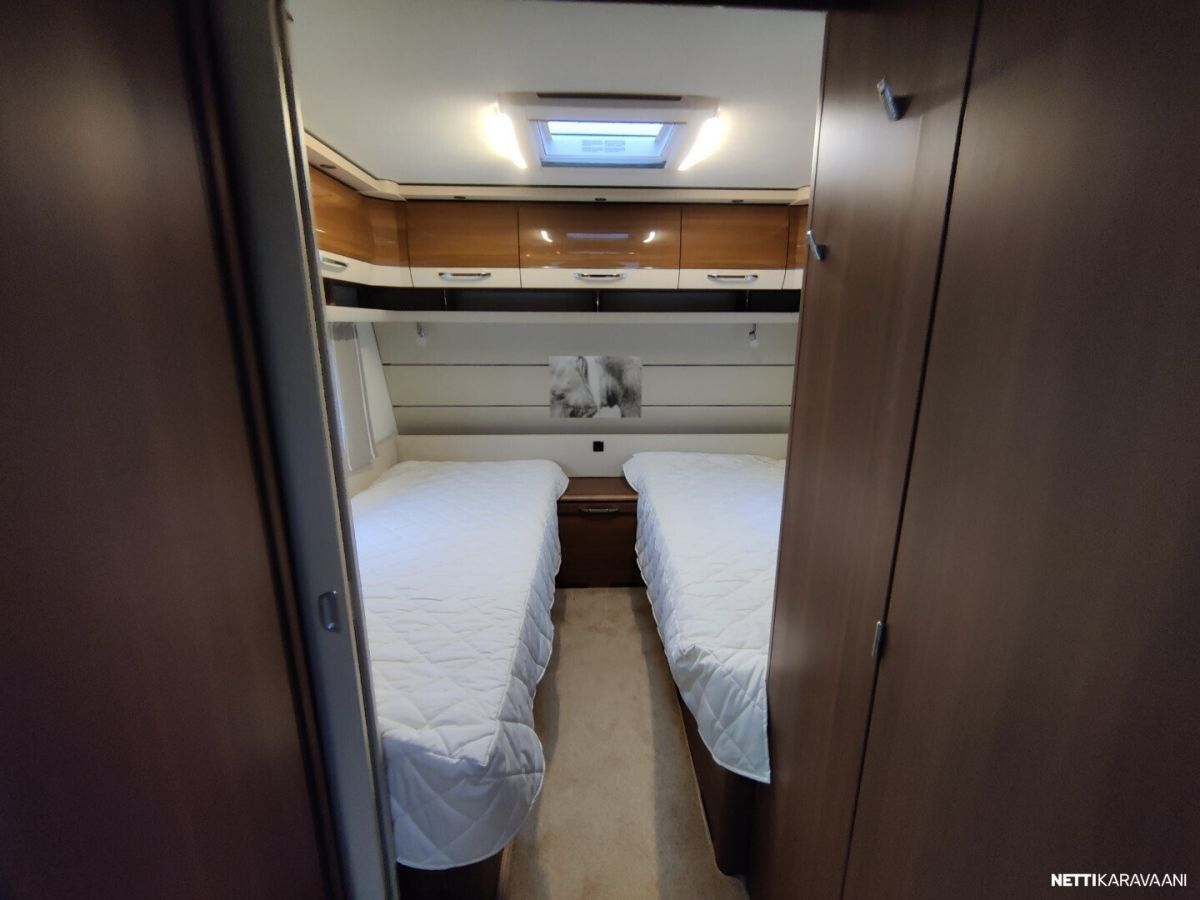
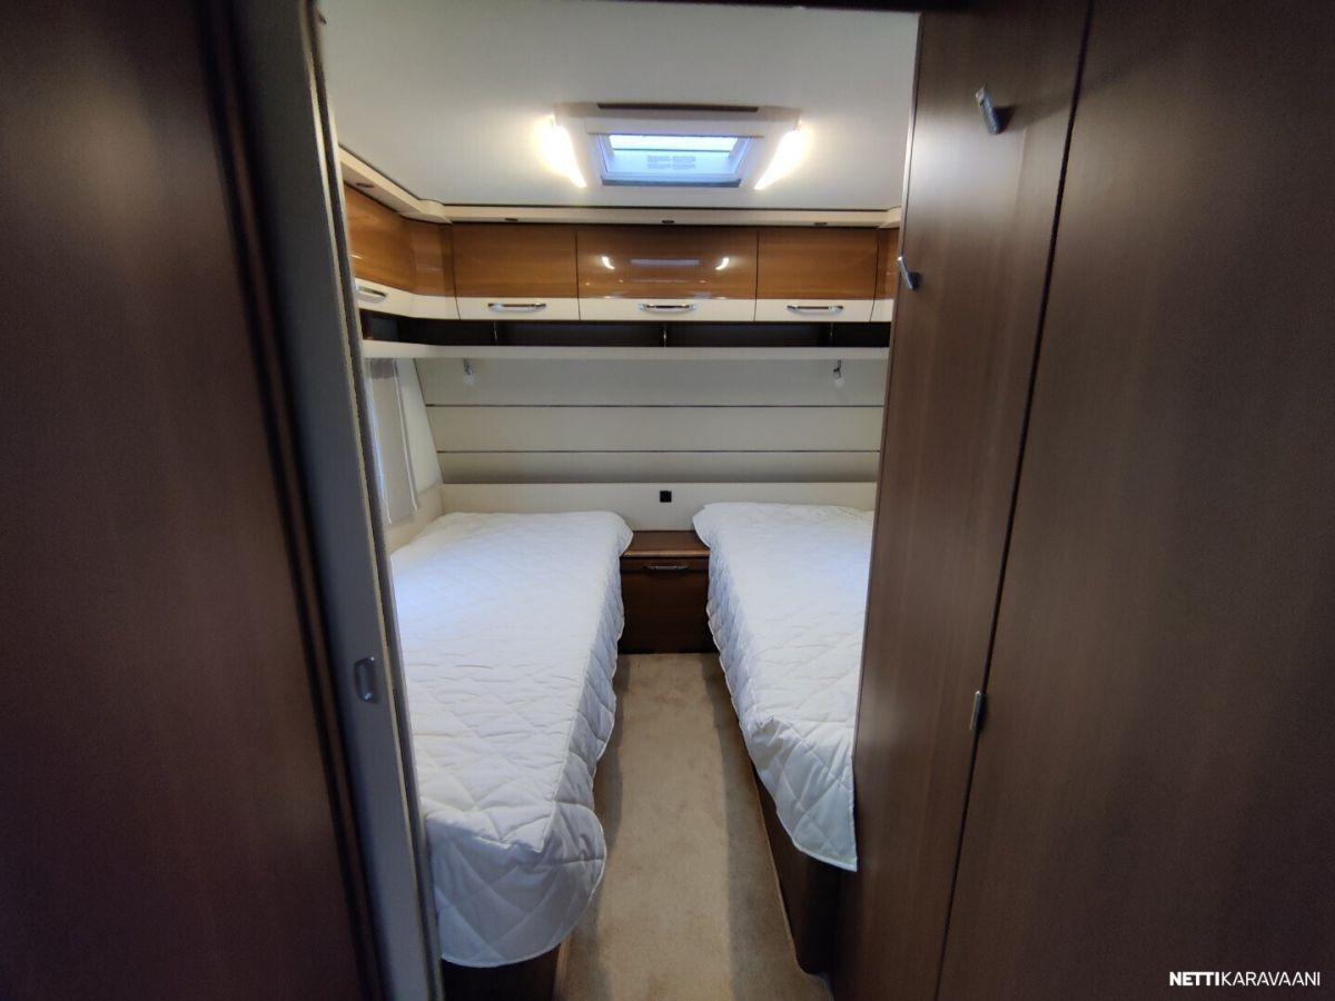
- wall art [548,355,644,419]
